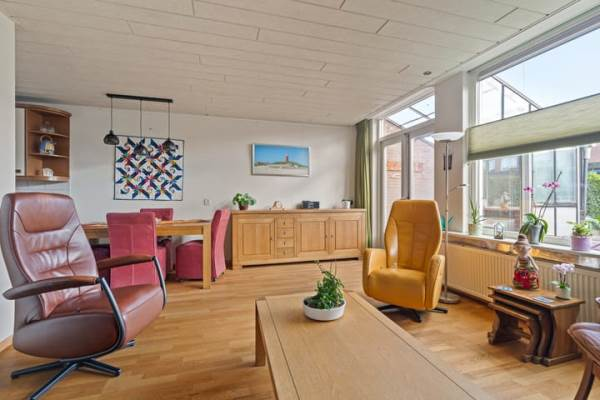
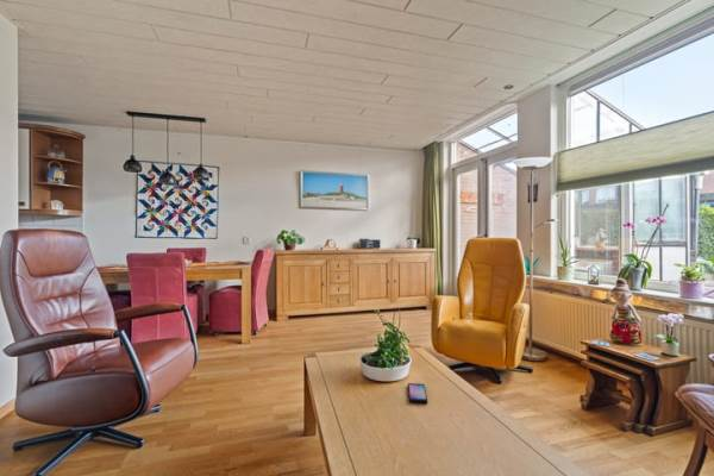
+ smartphone [407,382,428,405]
